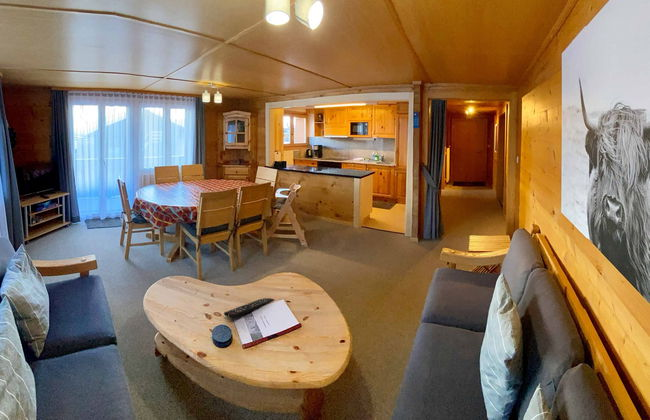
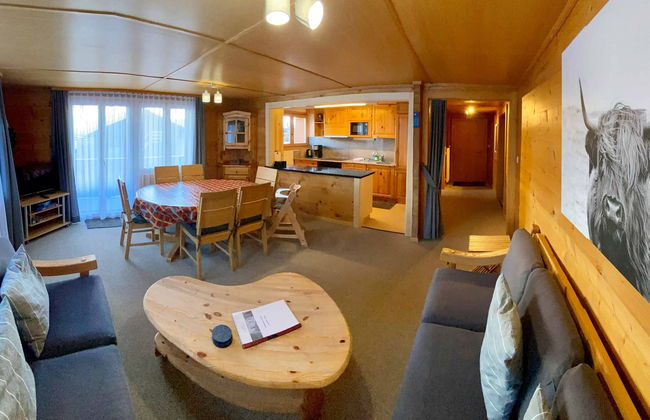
- remote control [223,297,276,319]
